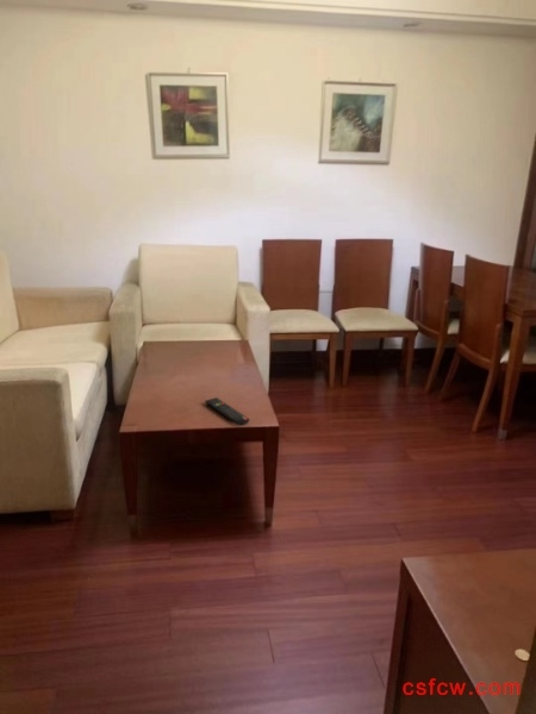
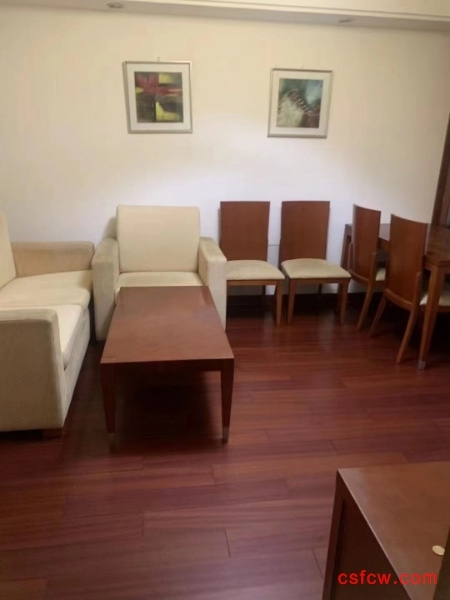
- remote control [204,396,250,426]
